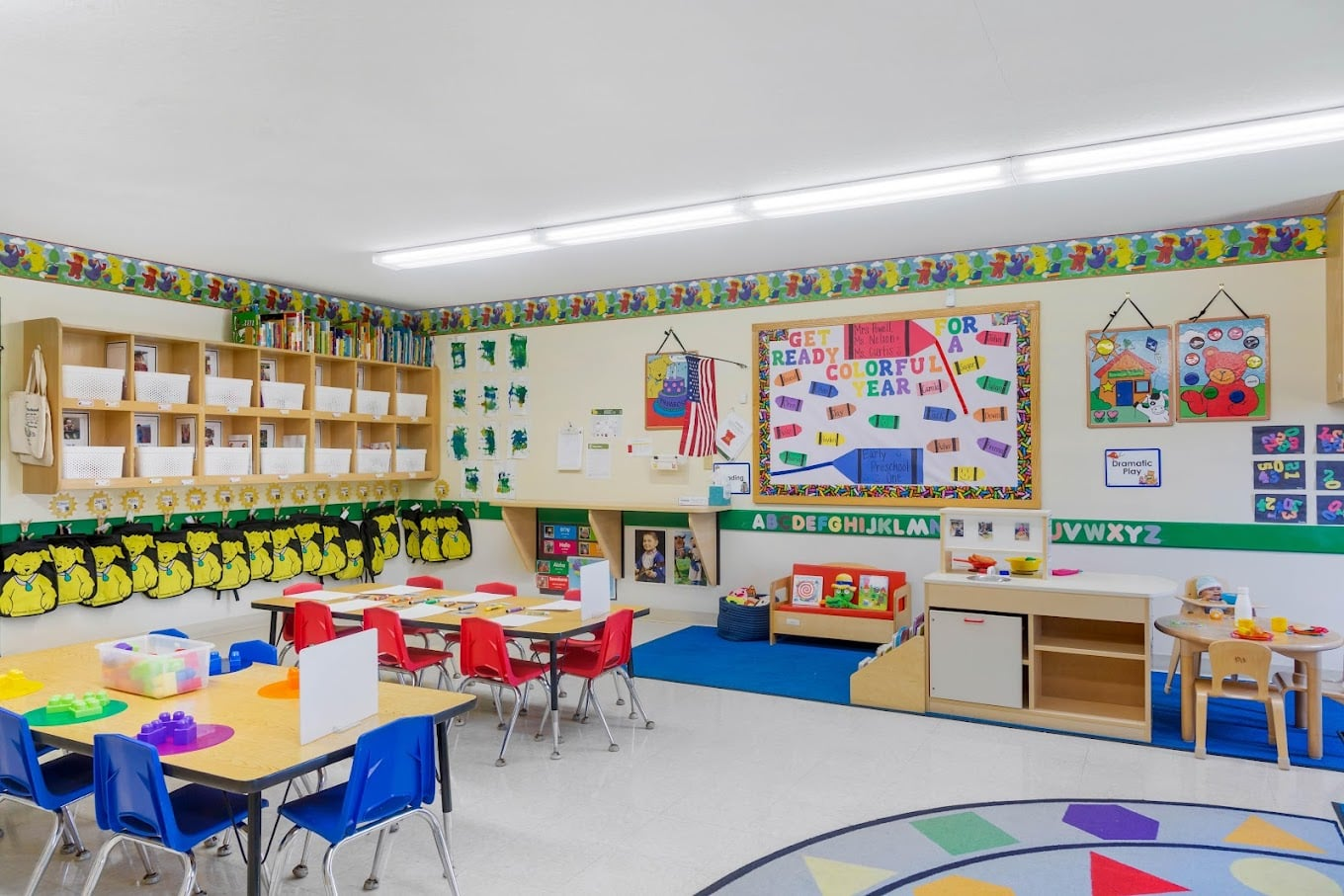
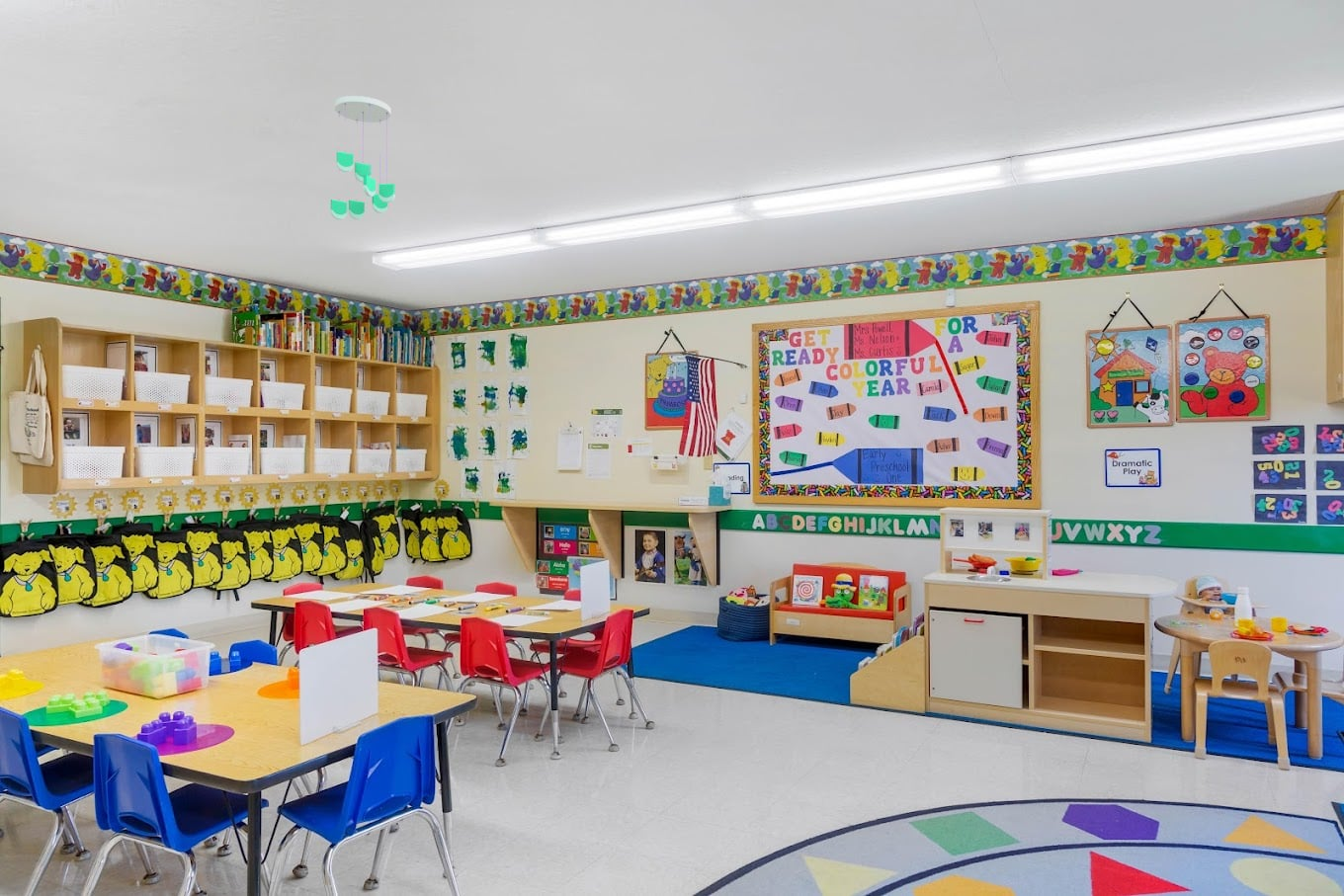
+ ceiling mobile [330,95,396,220]
